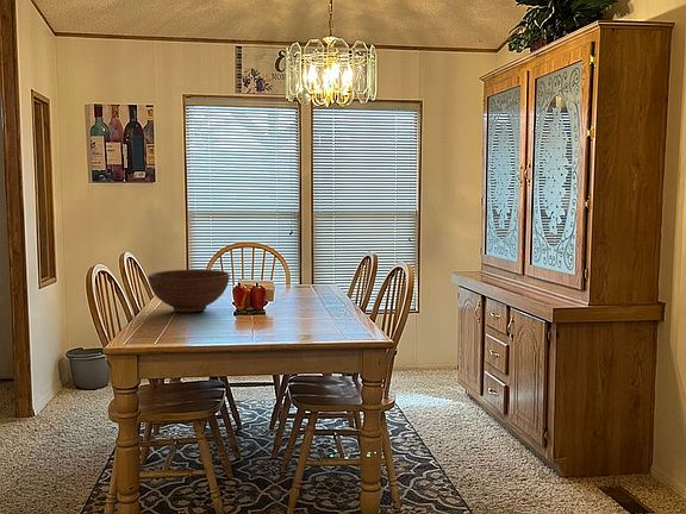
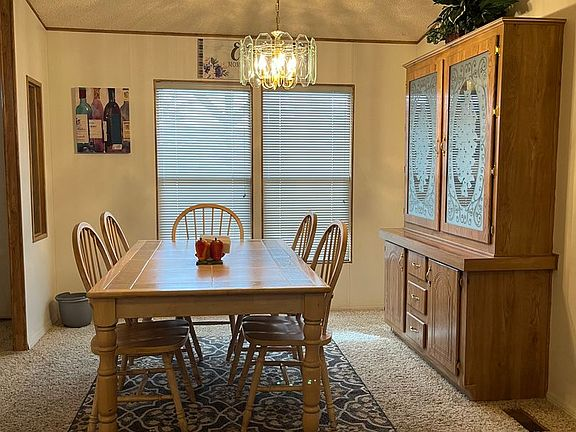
- fruit bowl [146,269,231,313]
